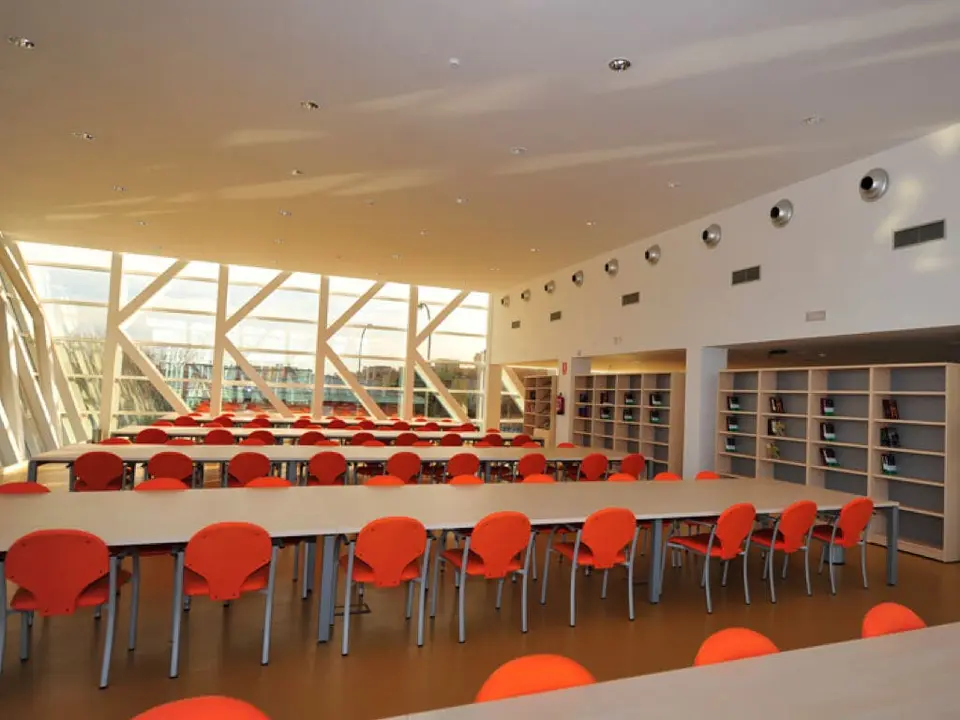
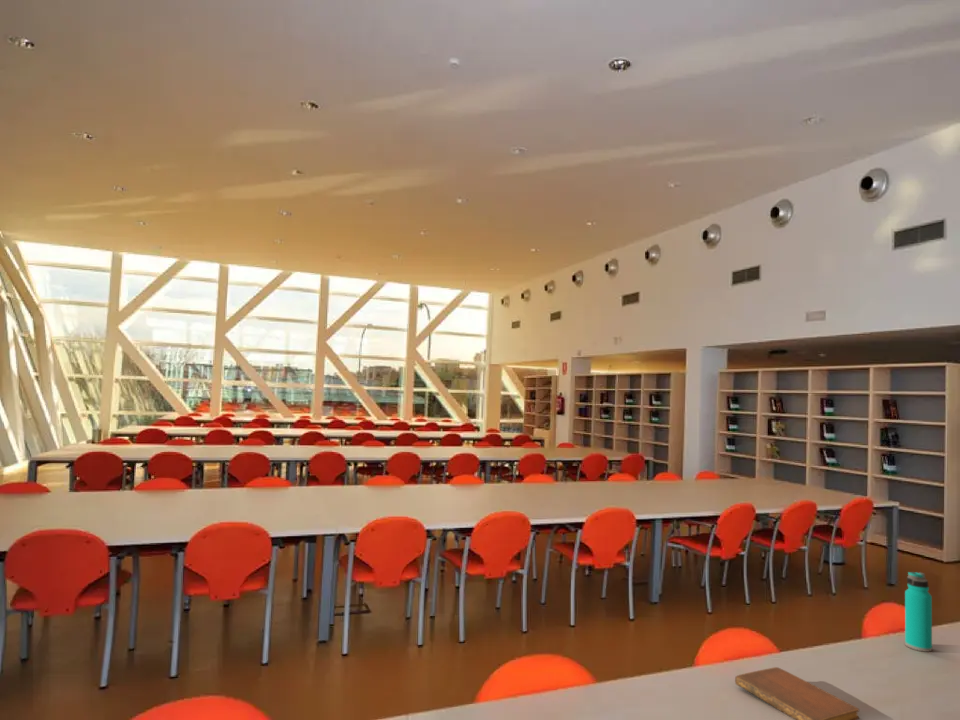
+ notebook [734,666,860,720]
+ water bottle [904,571,933,653]
